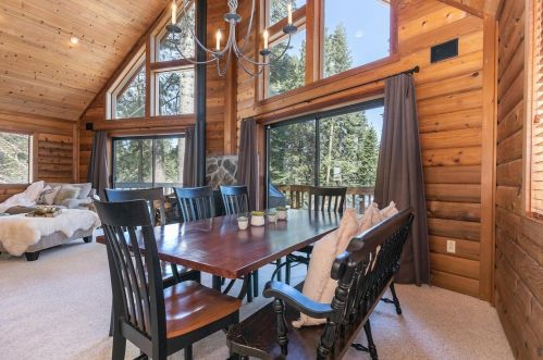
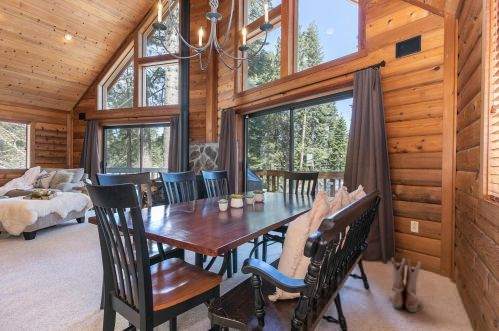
+ boots [388,257,422,313]
